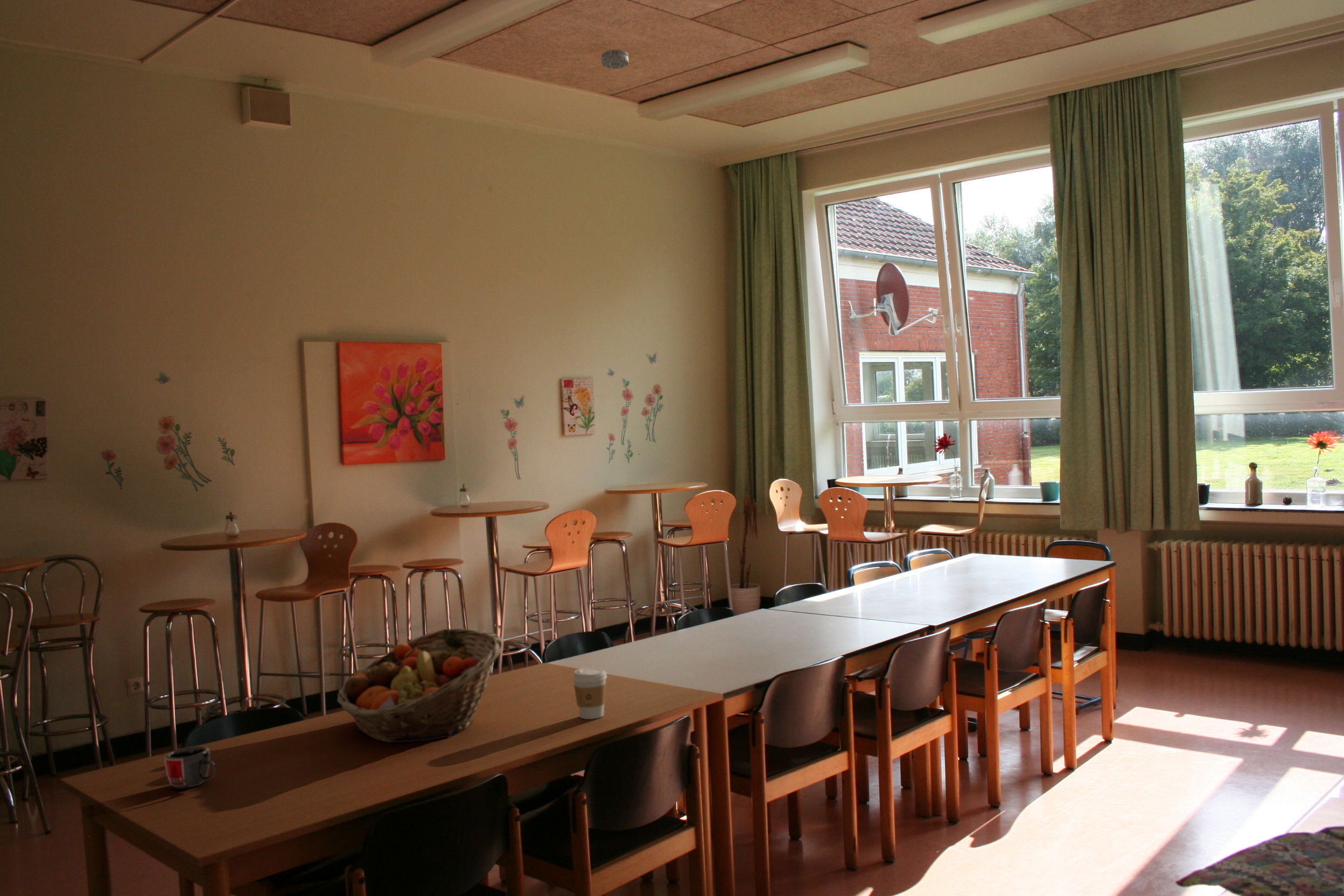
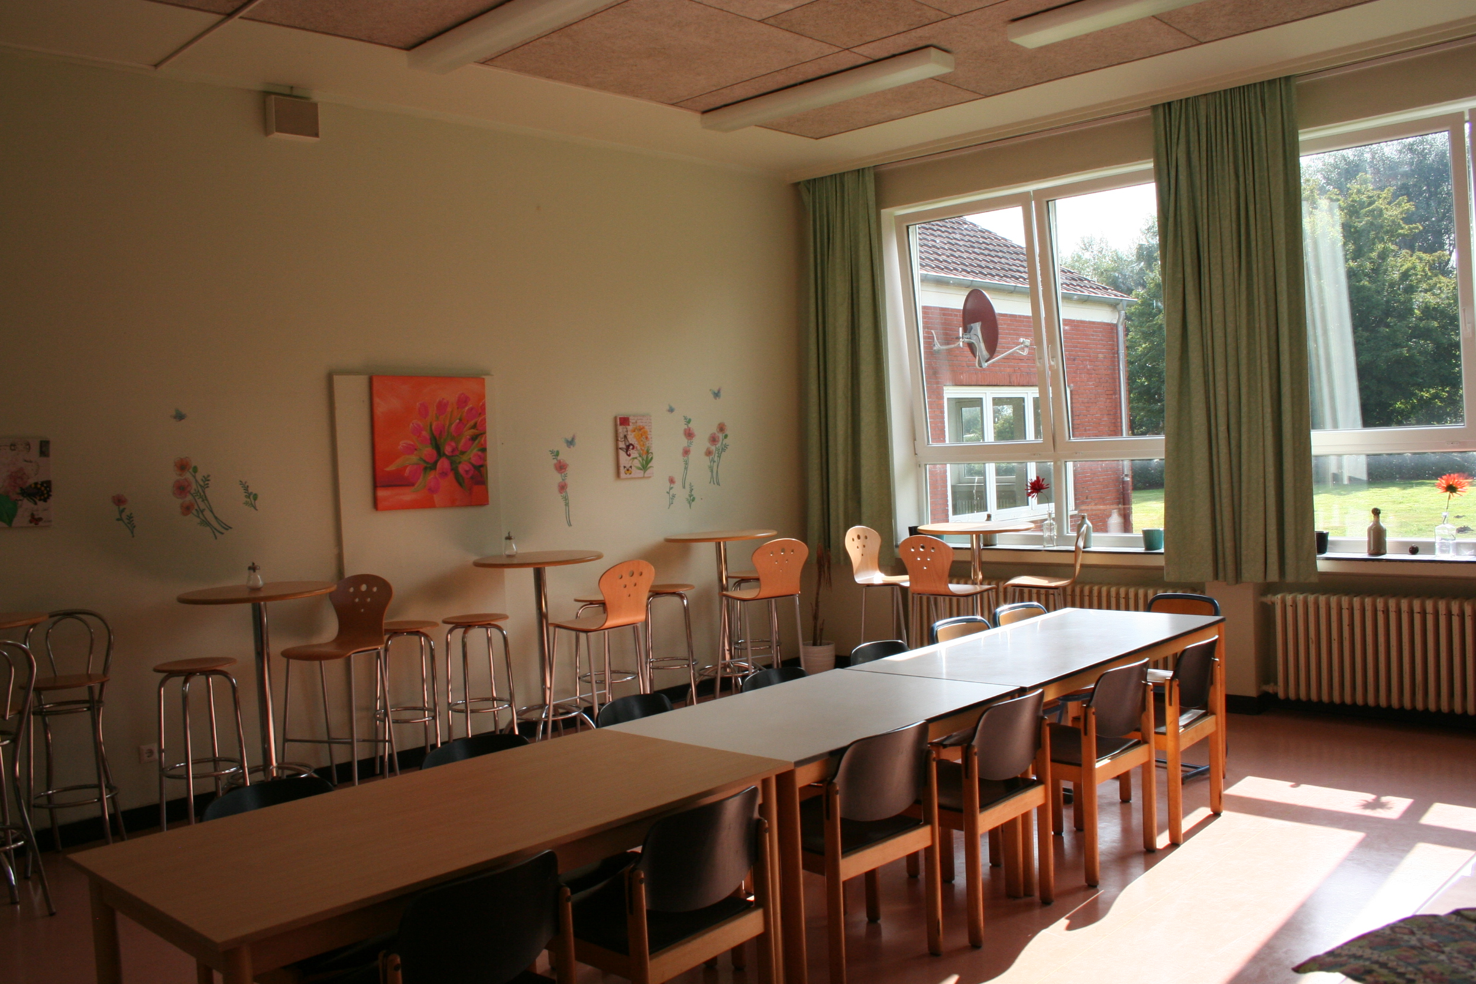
- mug [164,746,216,789]
- coffee cup [572,667,607,720]
- fruit basket [337,628,504,743]
- smoke detector [601,49,629,69]
